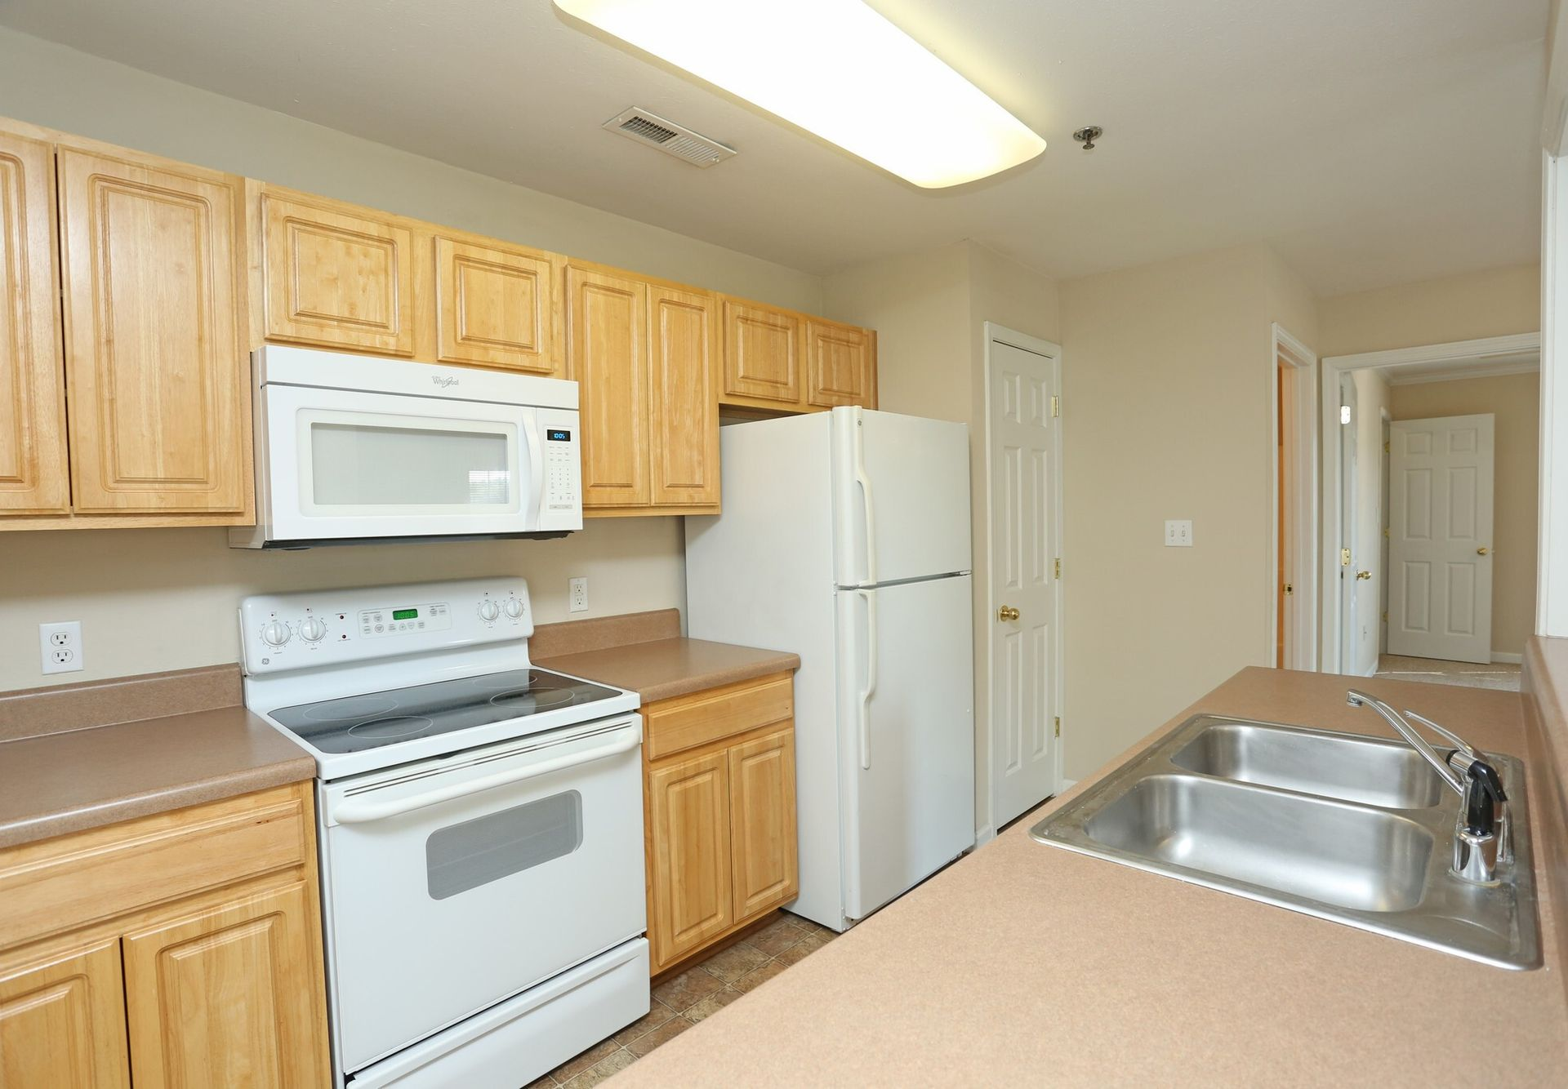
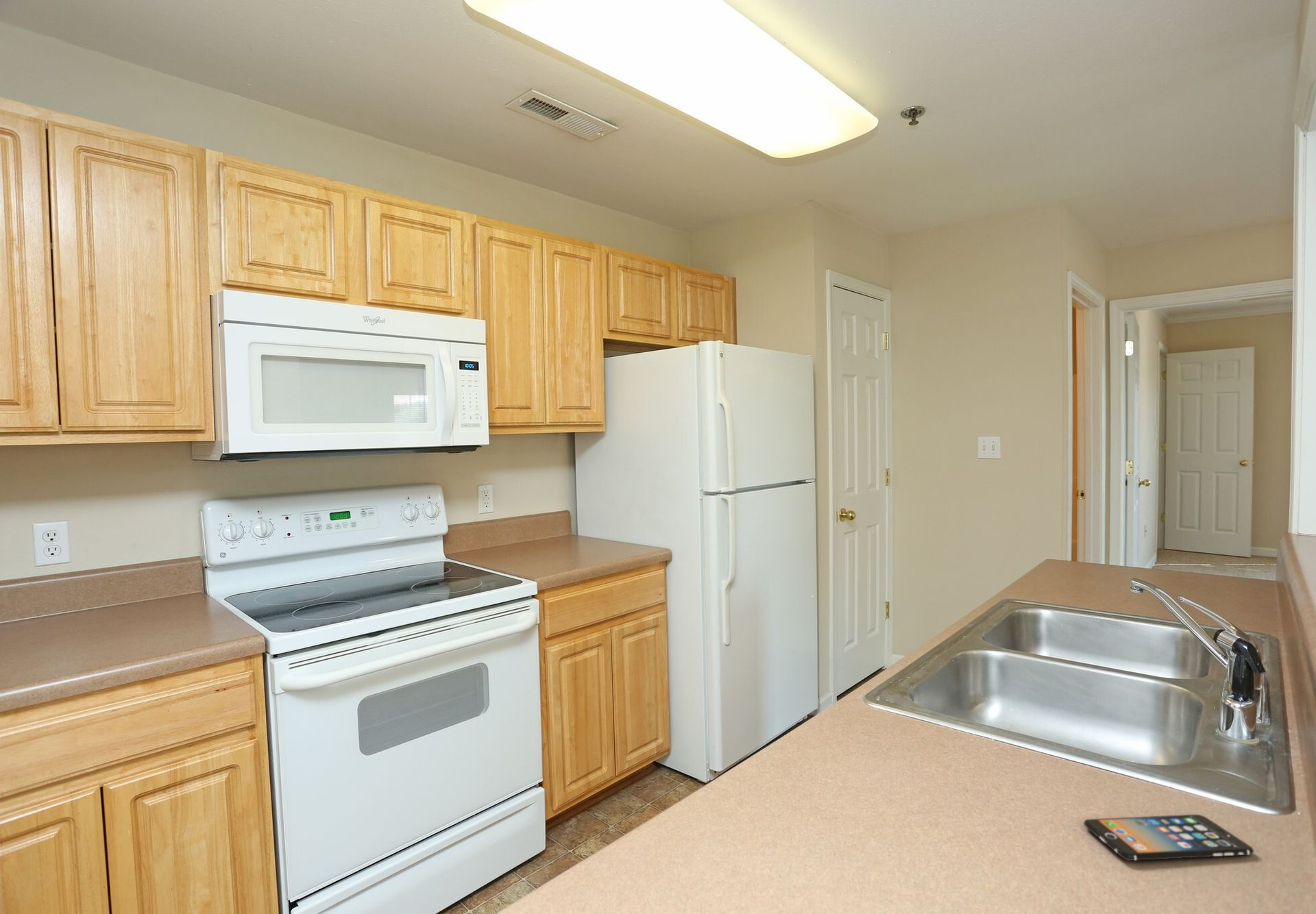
+ smartphone [1083,814,1255,861]
